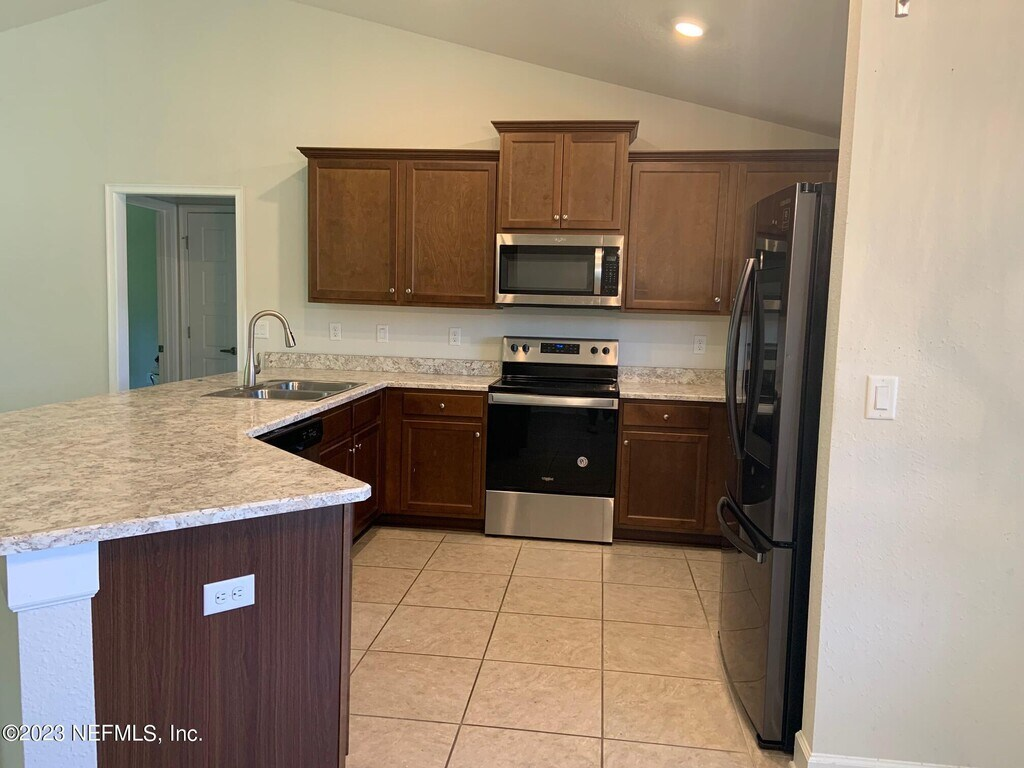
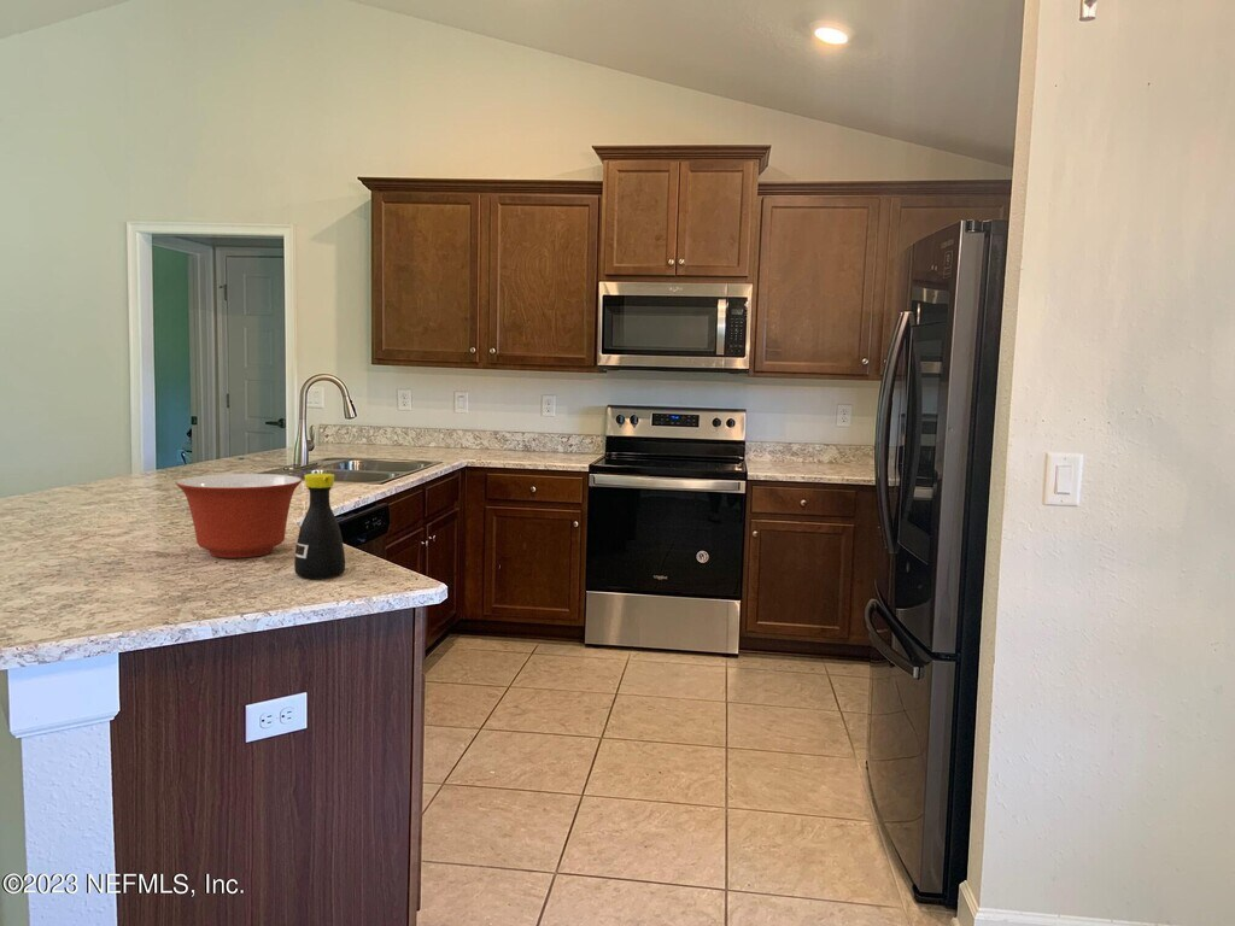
+ bottle [293,473,346,580]
+ mixing bowl [175,473,303,559]
